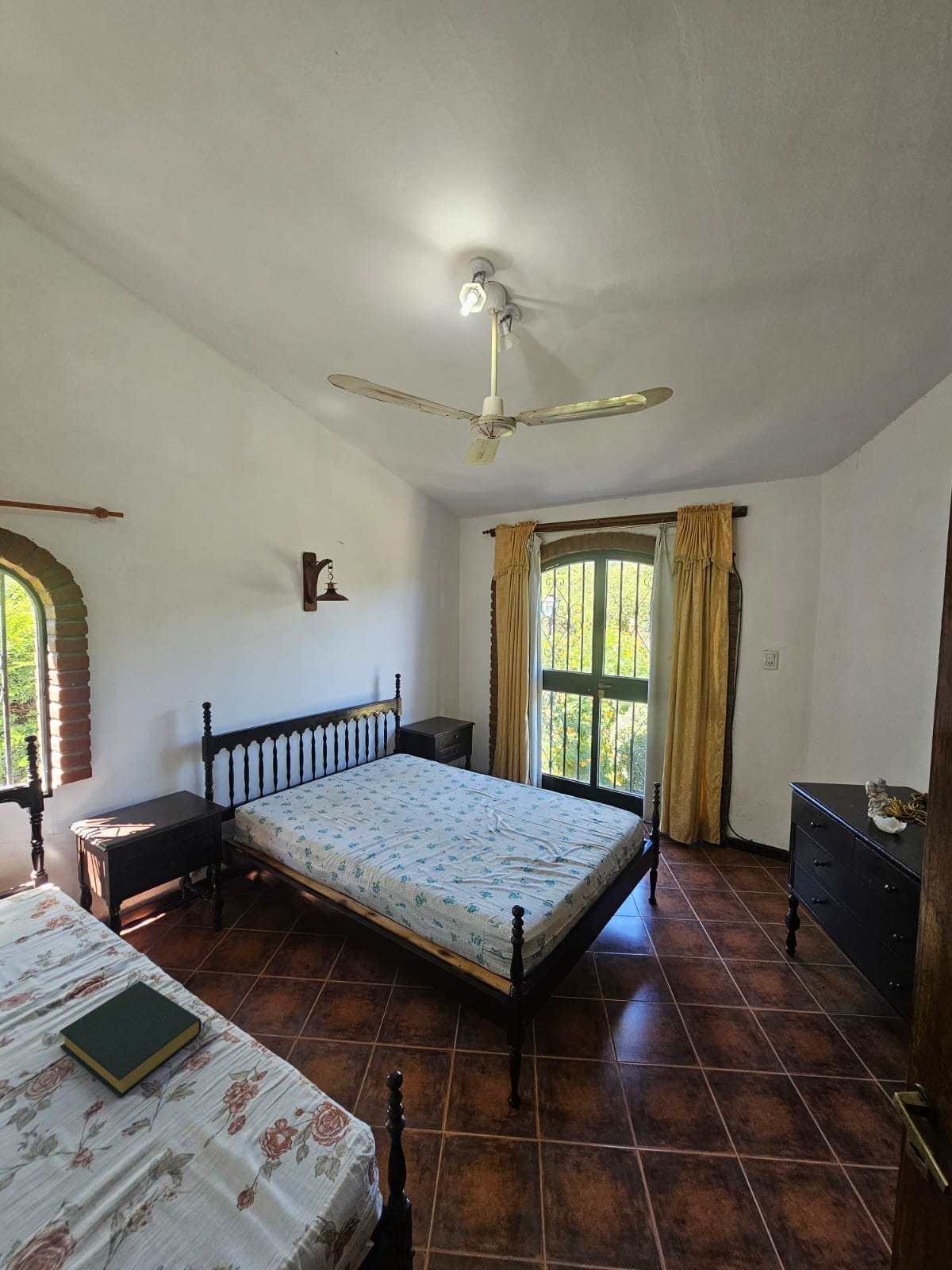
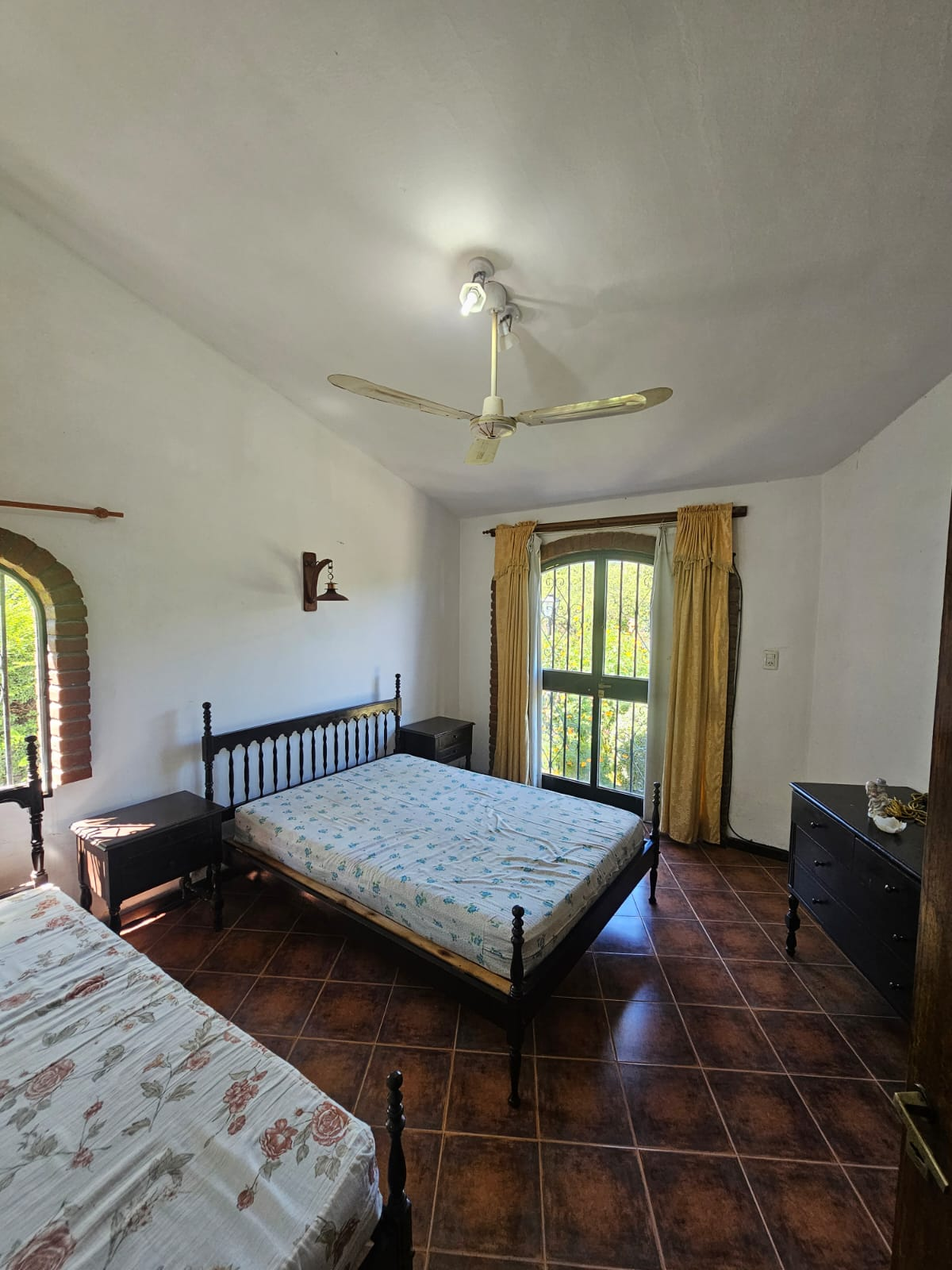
- hardback book [59,980,202,1099]
